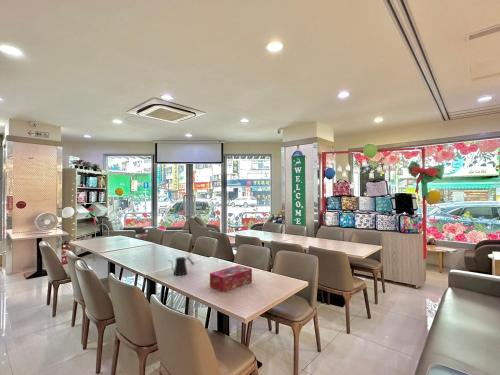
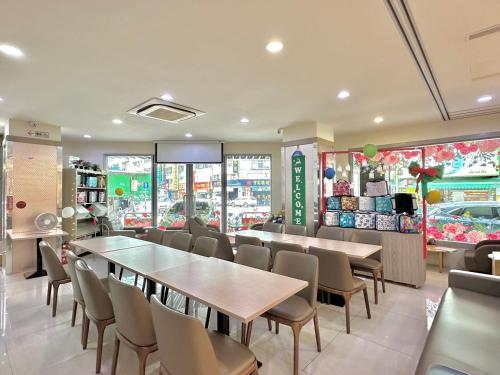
- kettle [167,256,195,276]
- tissue box [209,264,253,293]
